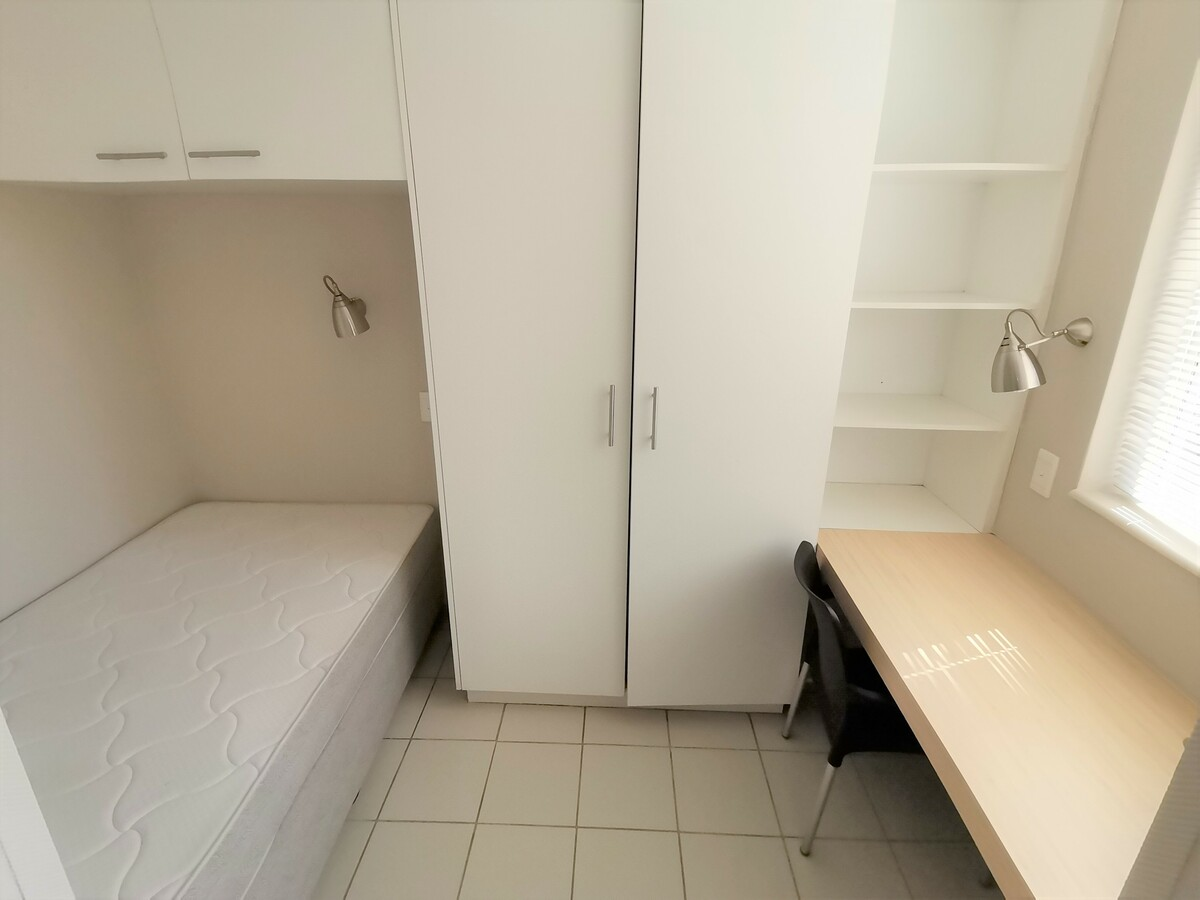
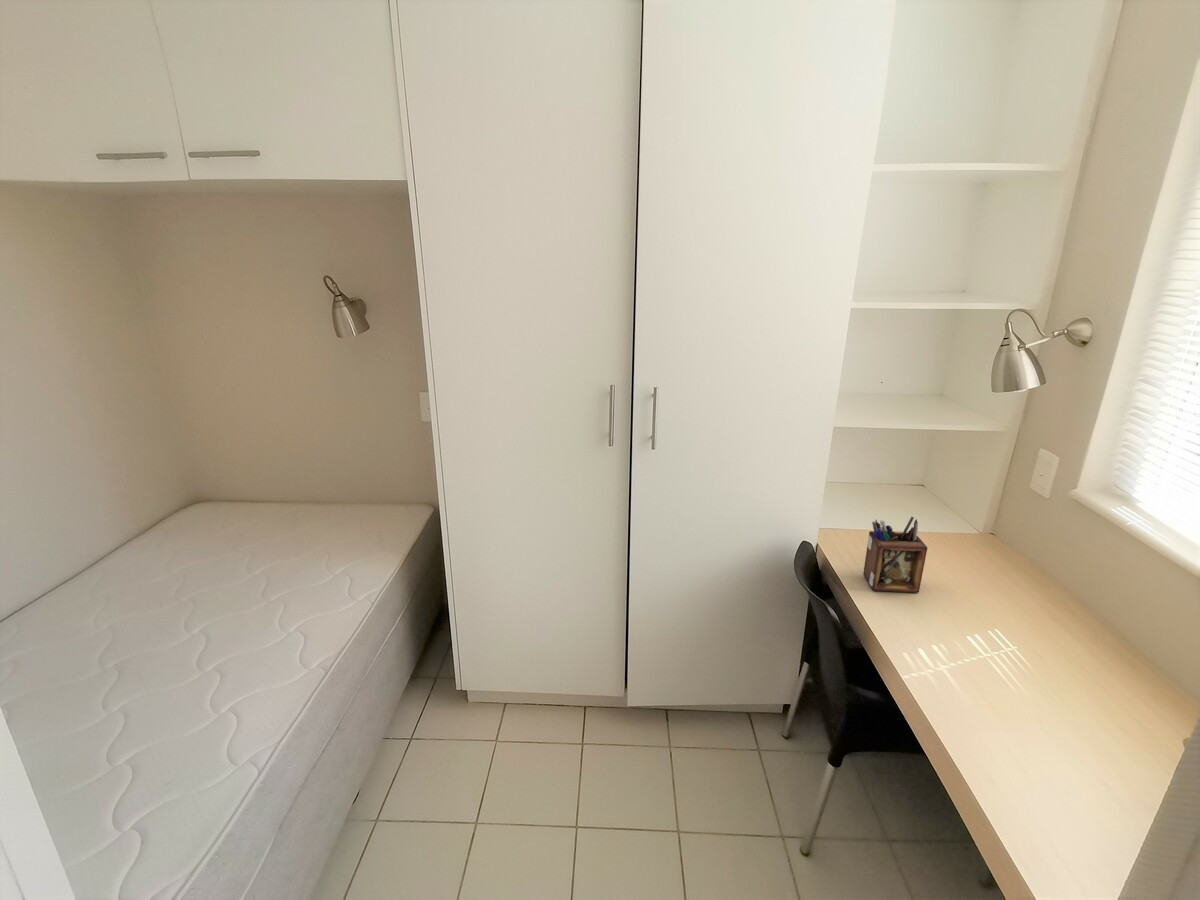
+ desk organizer [862,516,928,593]
